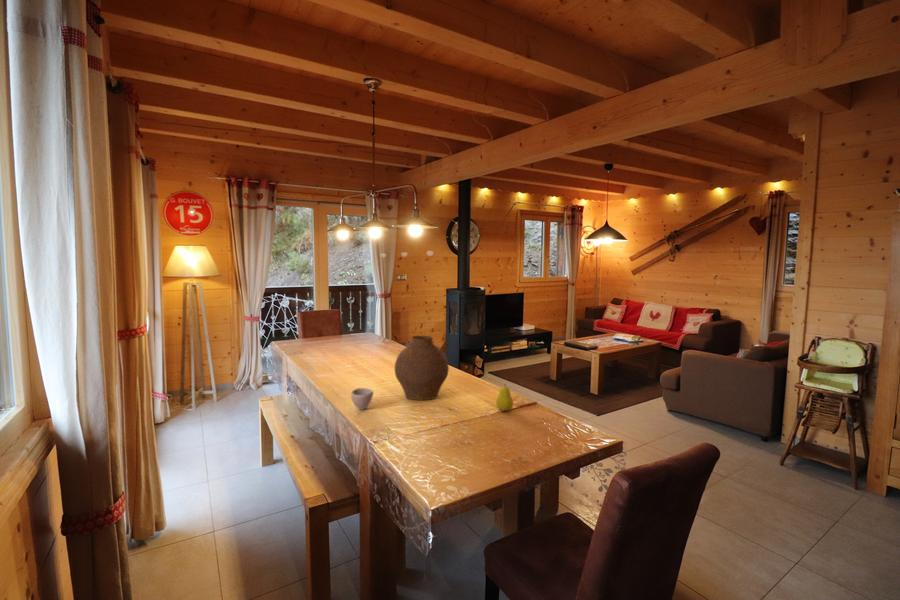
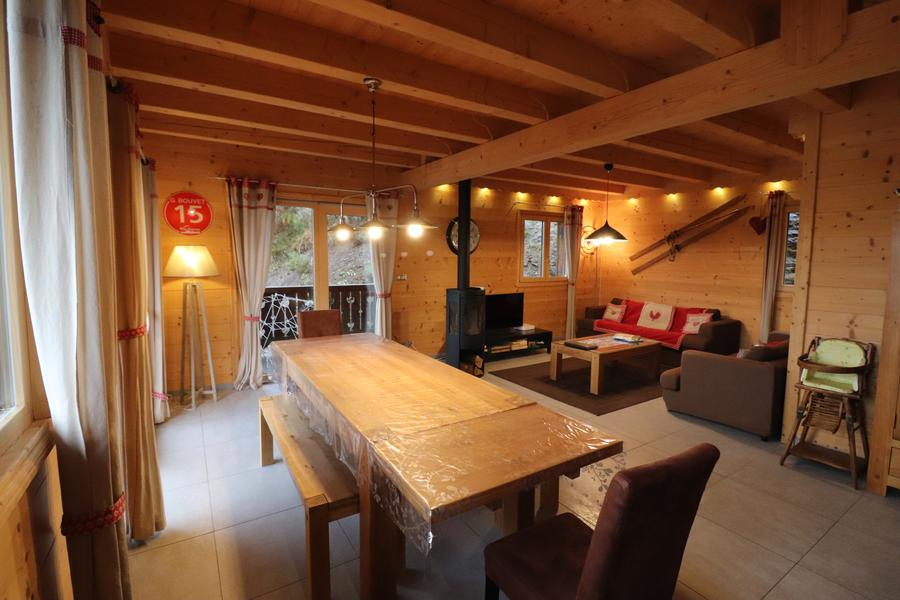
- vase [394,335,450,401]
- fruit [495,385,514,412]
- cup [350,387,374,410]
